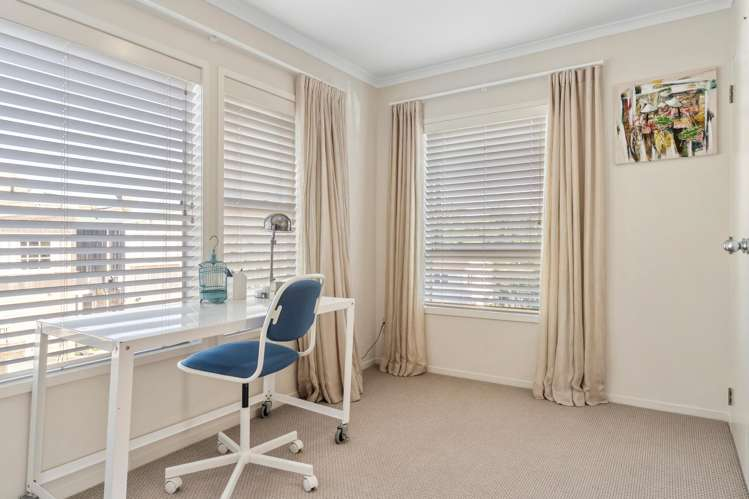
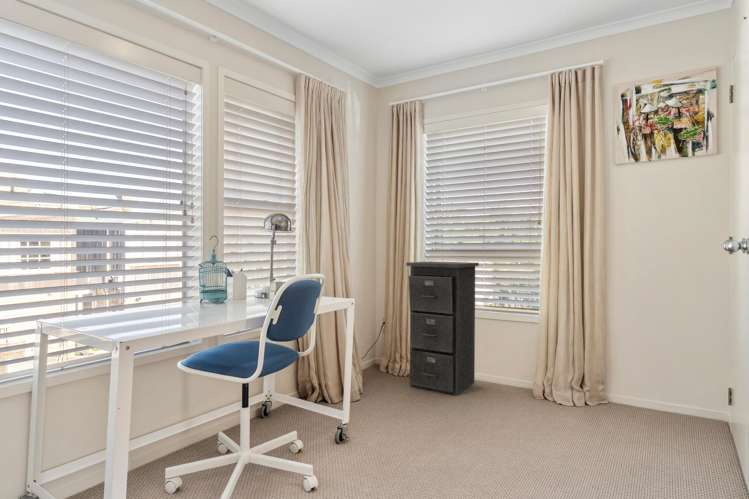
+ filing cabinet [405,260,480,396]
